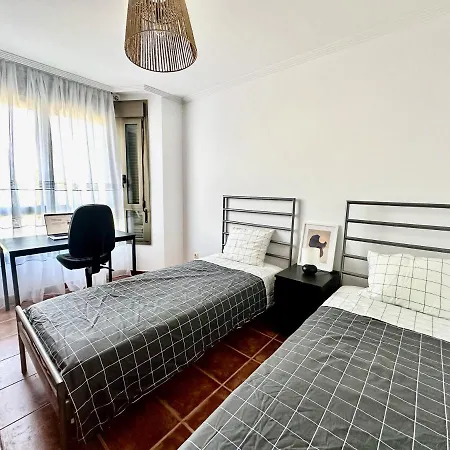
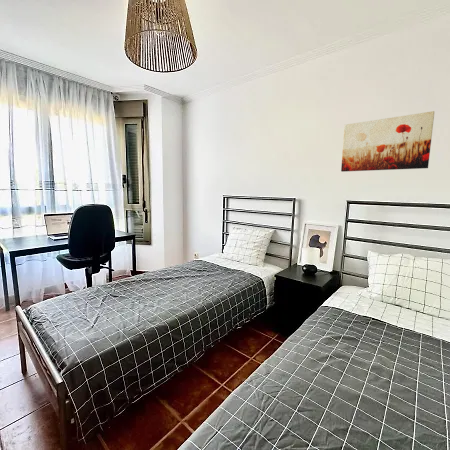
+ wall art [340,110,435,173]
